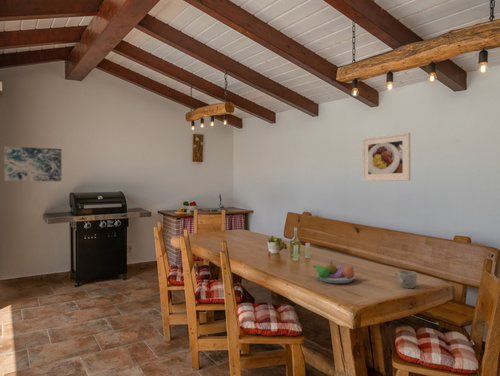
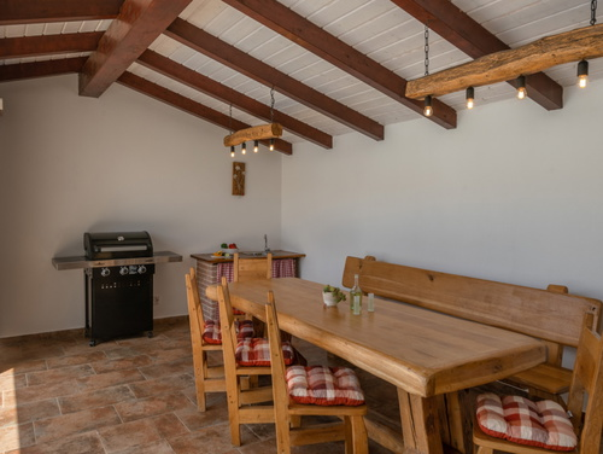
- wall art [3,145,62,182]
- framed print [361,131,411,182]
- fruit bowl [312,260,357,284]
- mug [394,270,418,289]
